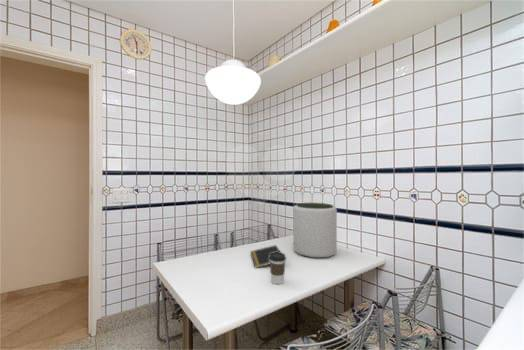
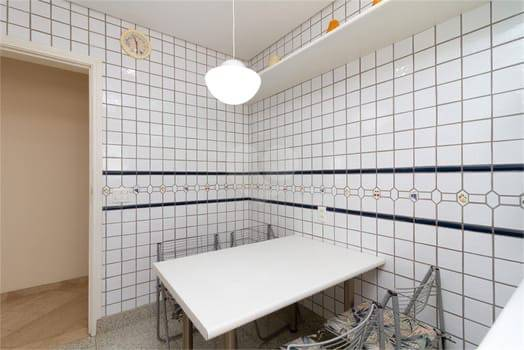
- plant pot [292,202,338,259]
- notepad [249,244,282,269]
- coffee cup [269,252,287,285]
